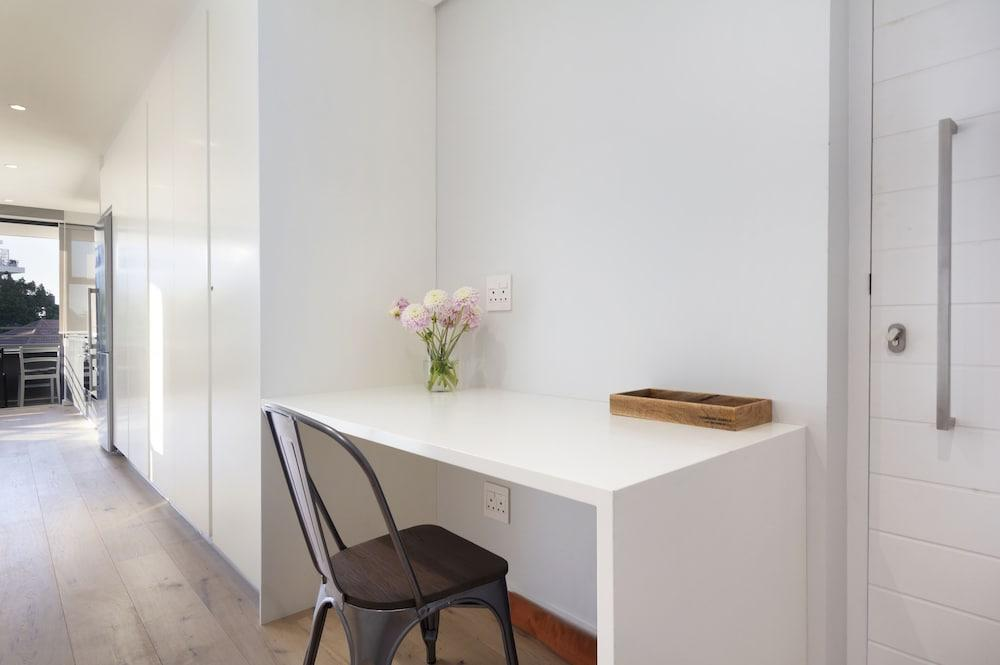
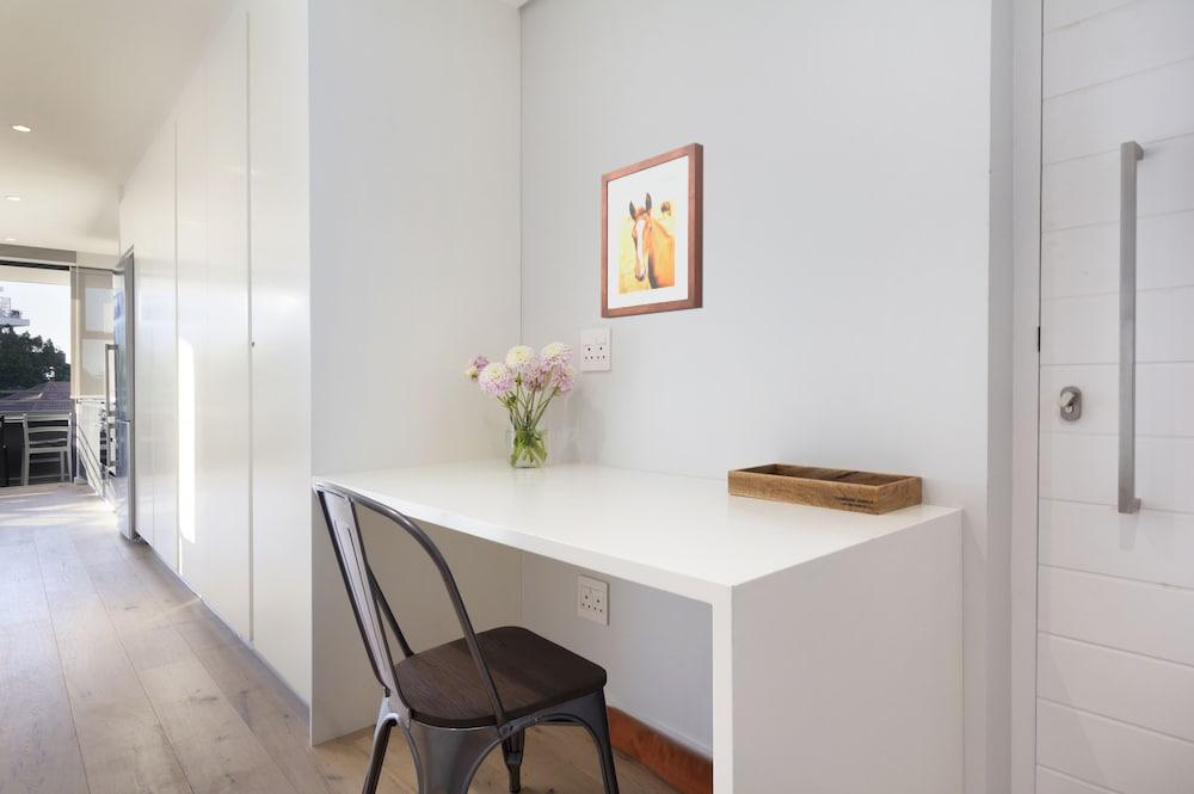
+ wall art [599,141,704,320]
